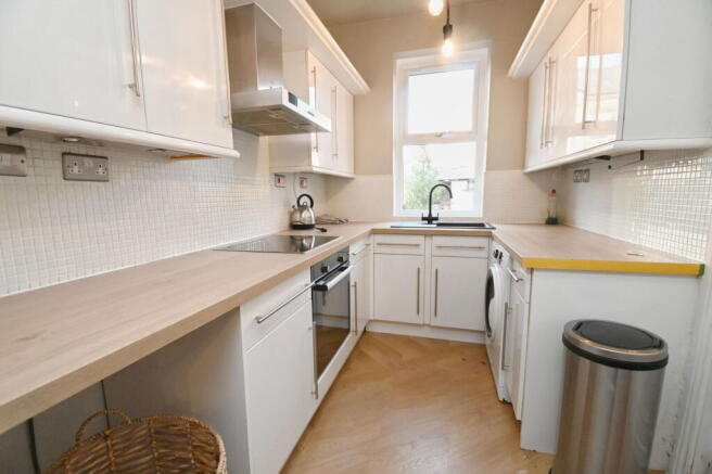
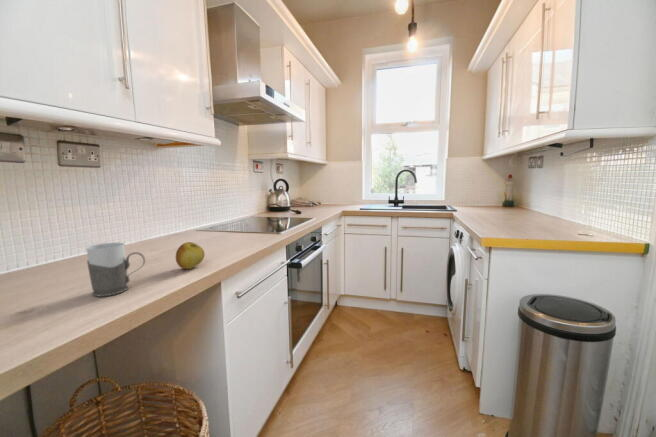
+ apple [175,241,205,270]
+ mug [86,242,146,297]
